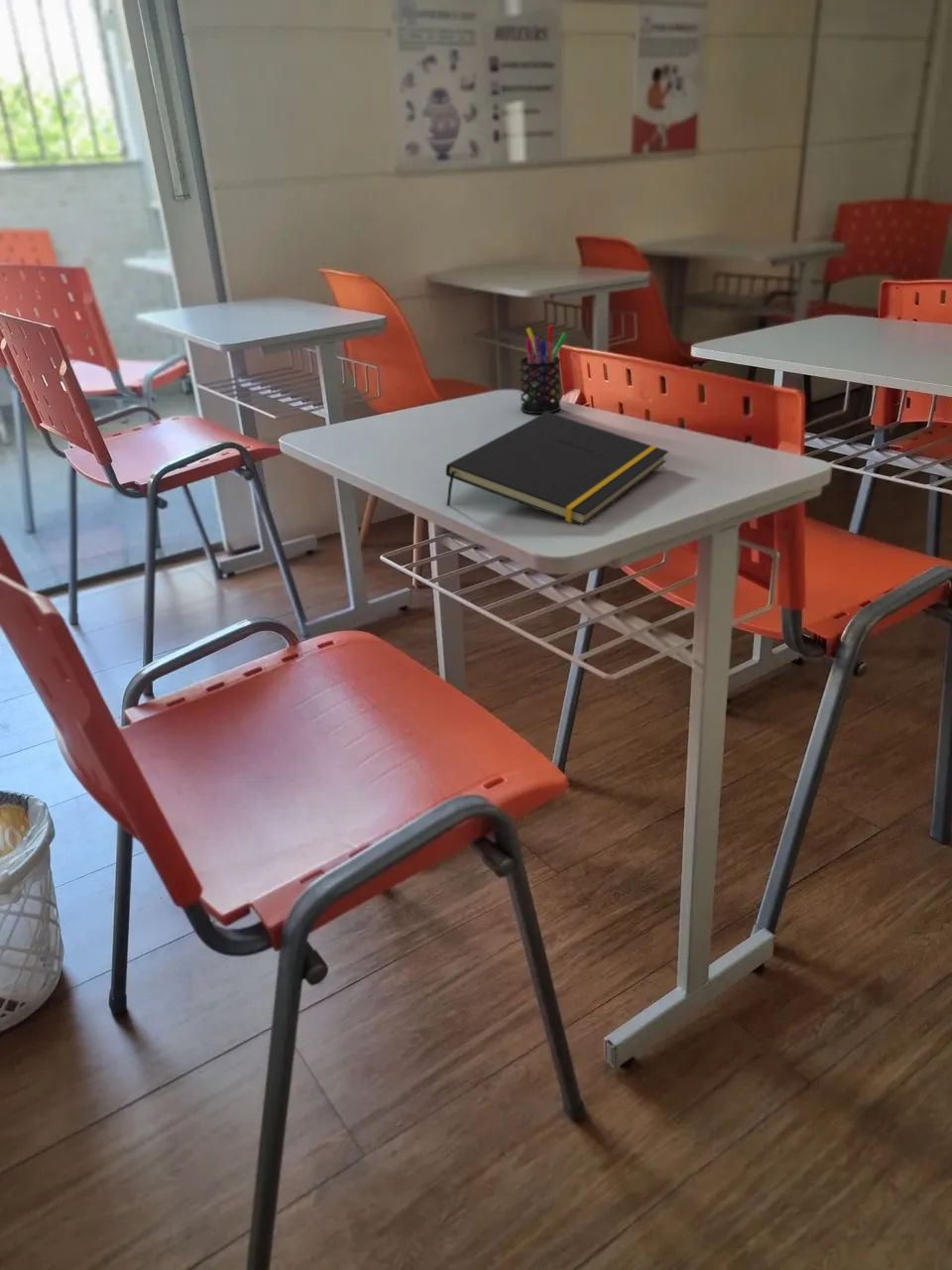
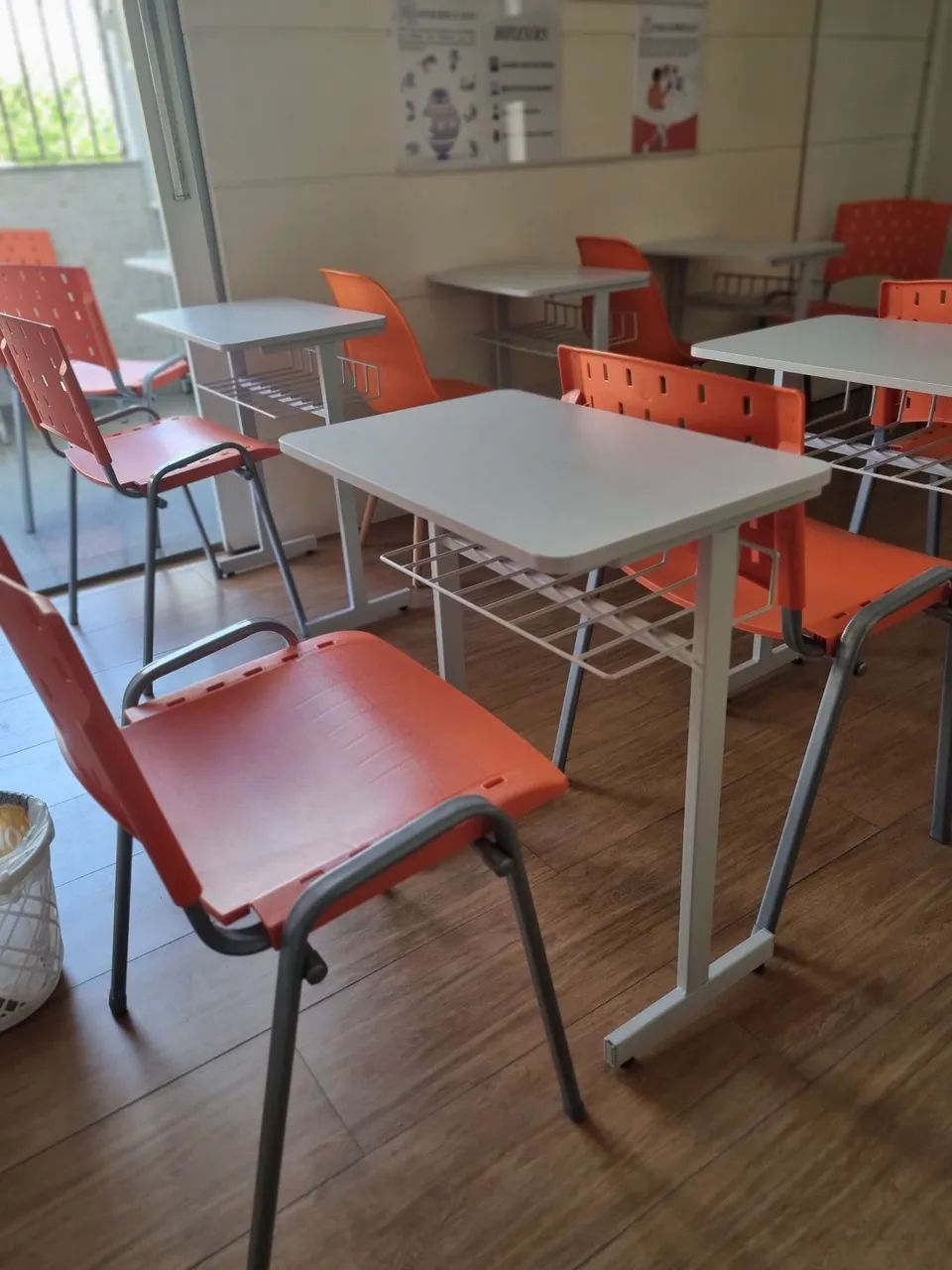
- notepad [445,412,669,527]
- pen holder [518,323,569,415]
